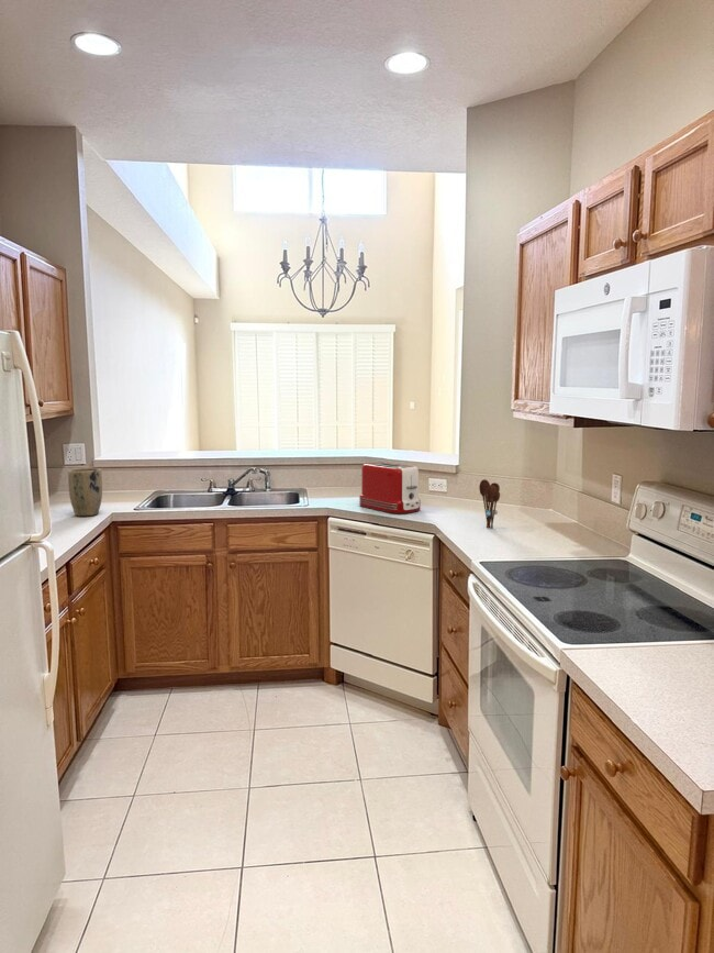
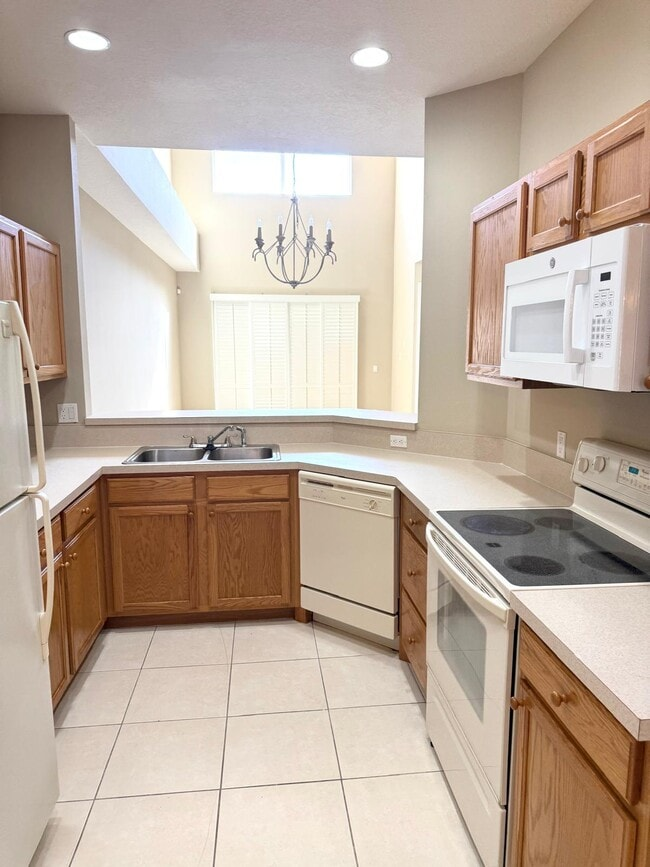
- plant pot [67,467,103,518]
- toaster [358,462,422,514]
- utensil holder [478,478,501,530]
